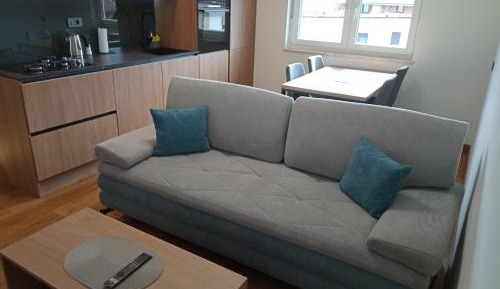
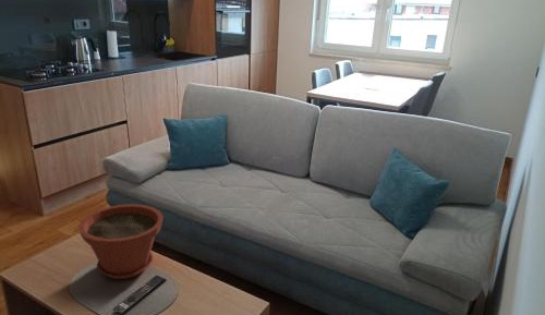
+ plant pot [77,203,165,280]
